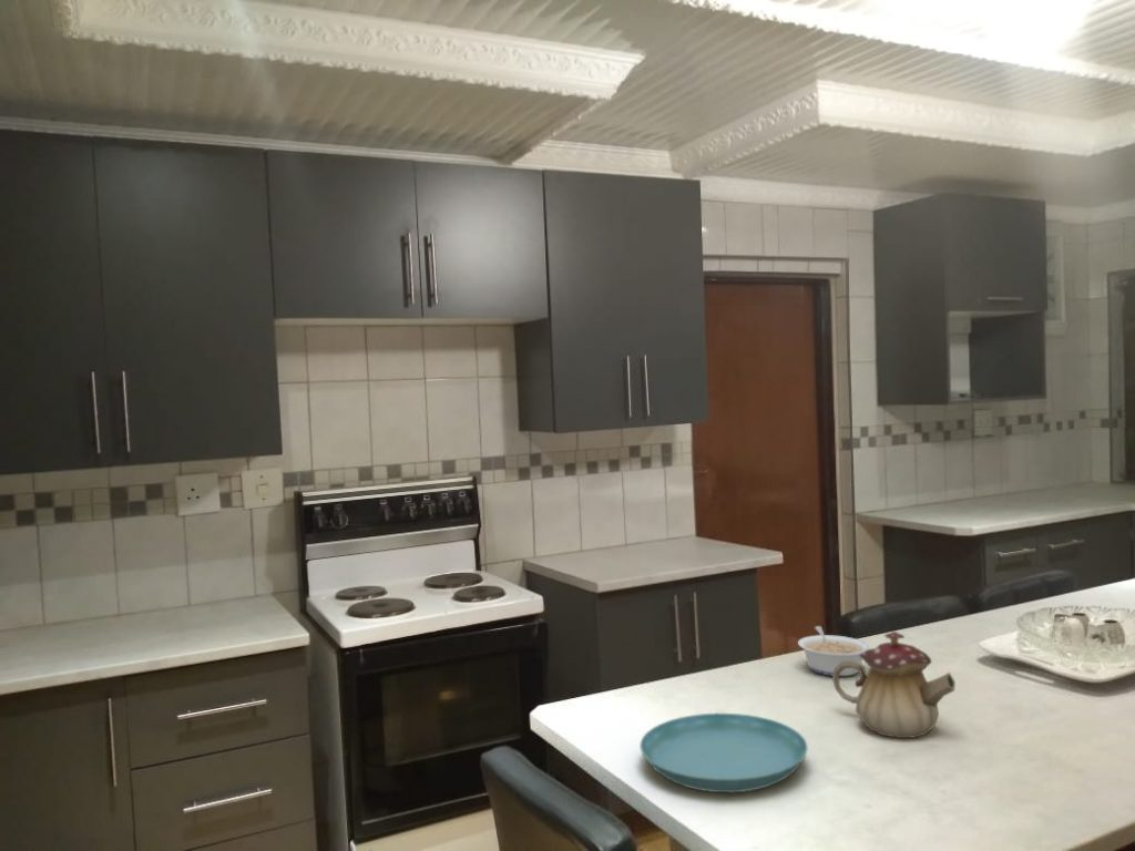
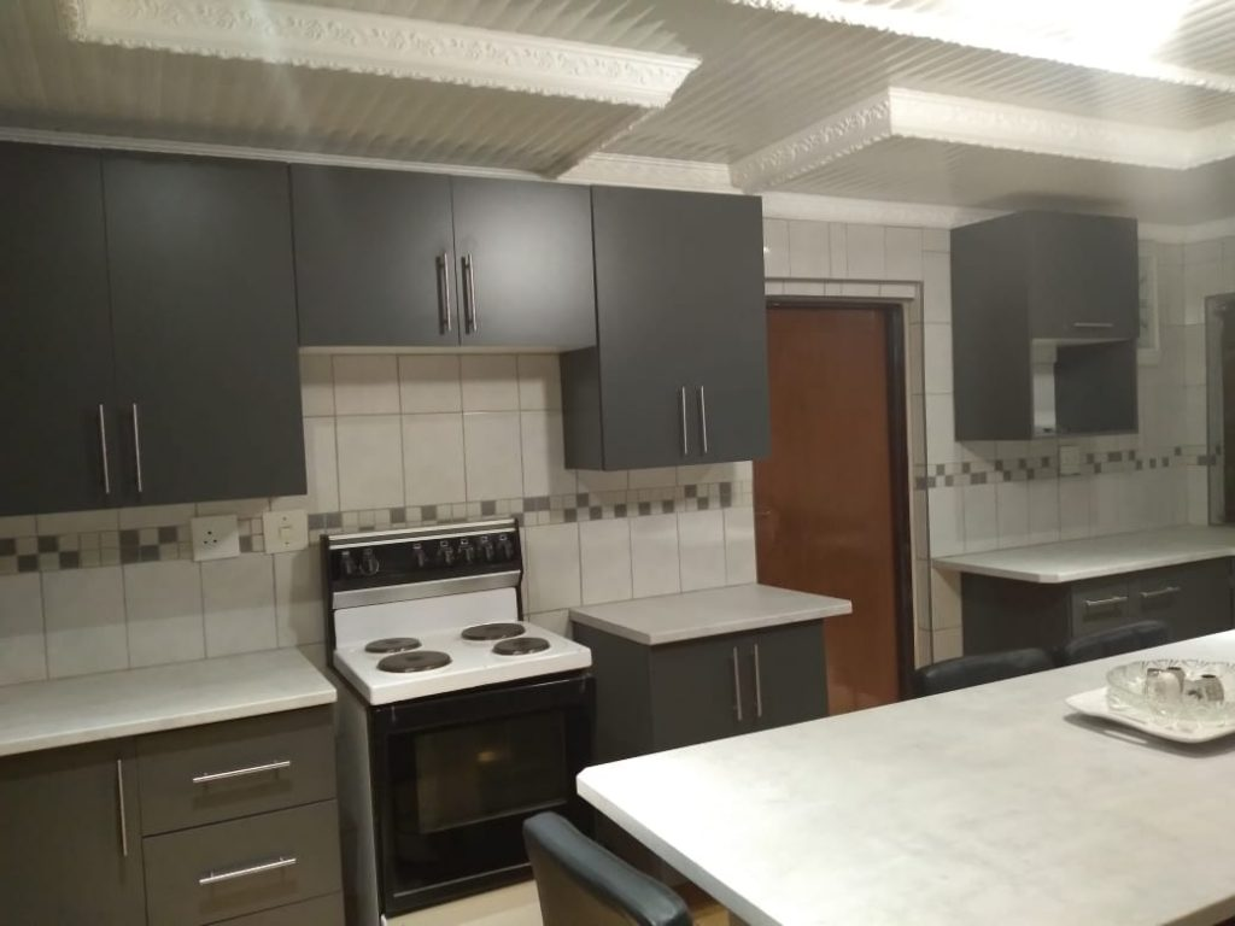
- legume [797,625,871,677]
- saucer [638,712,809,793]
- teapot [831,630,957,739]
